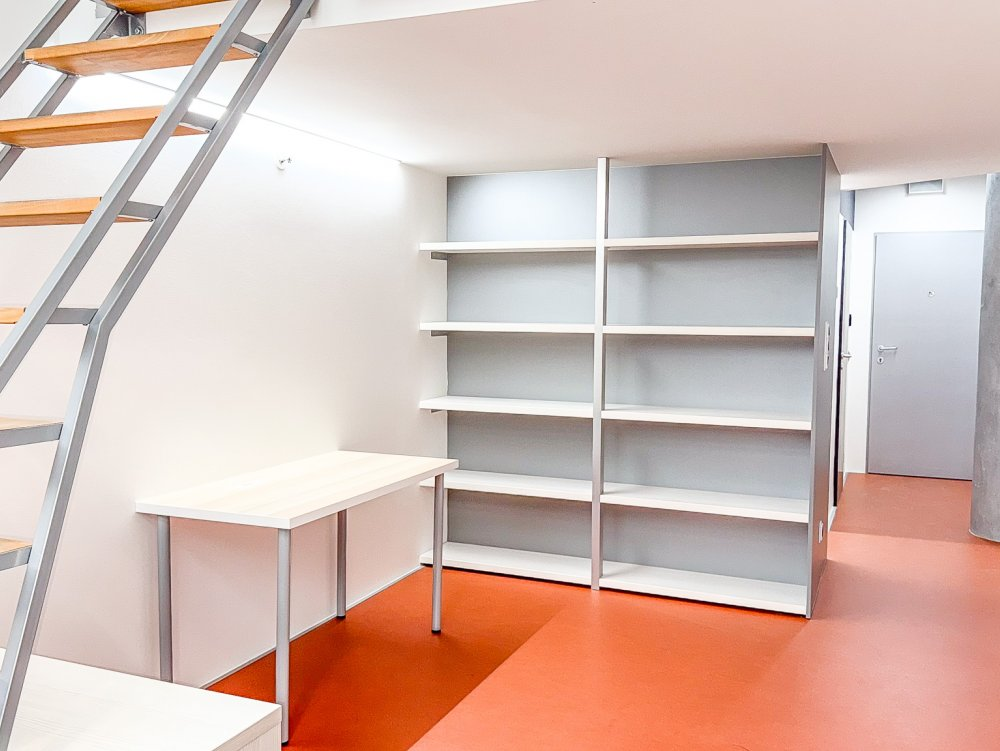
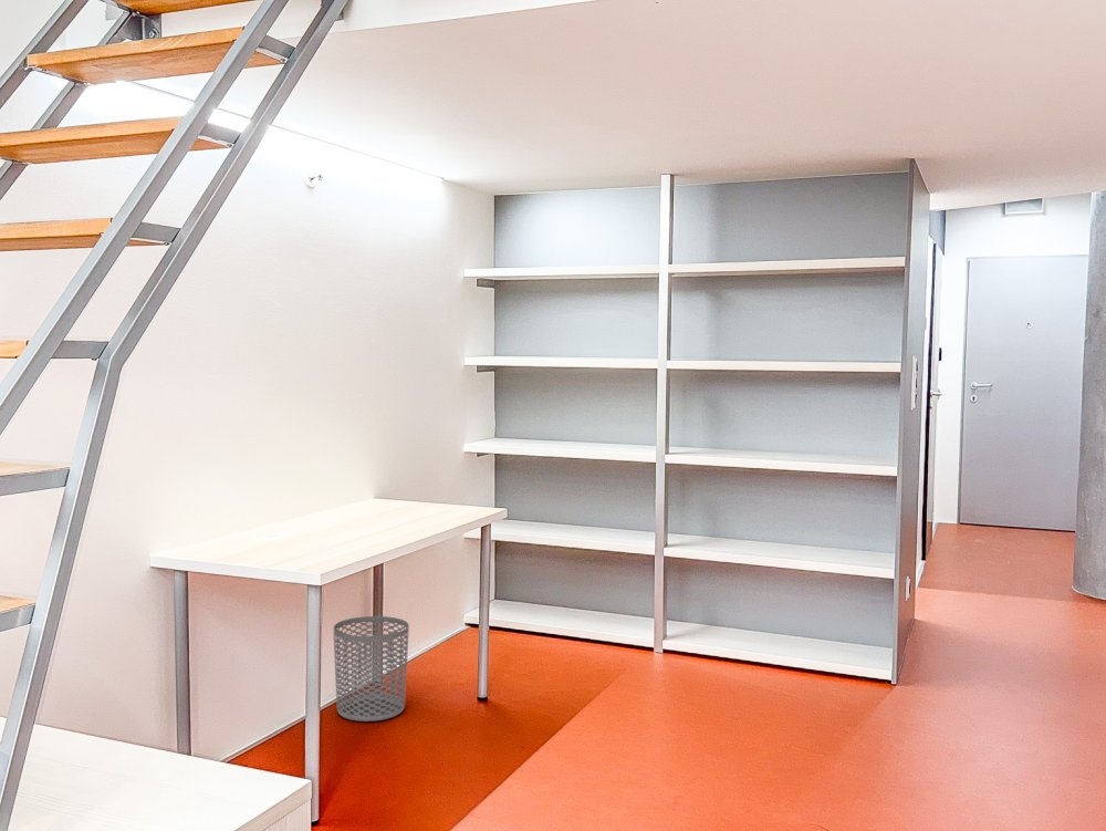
+ waste bin [333,615,410,723]
